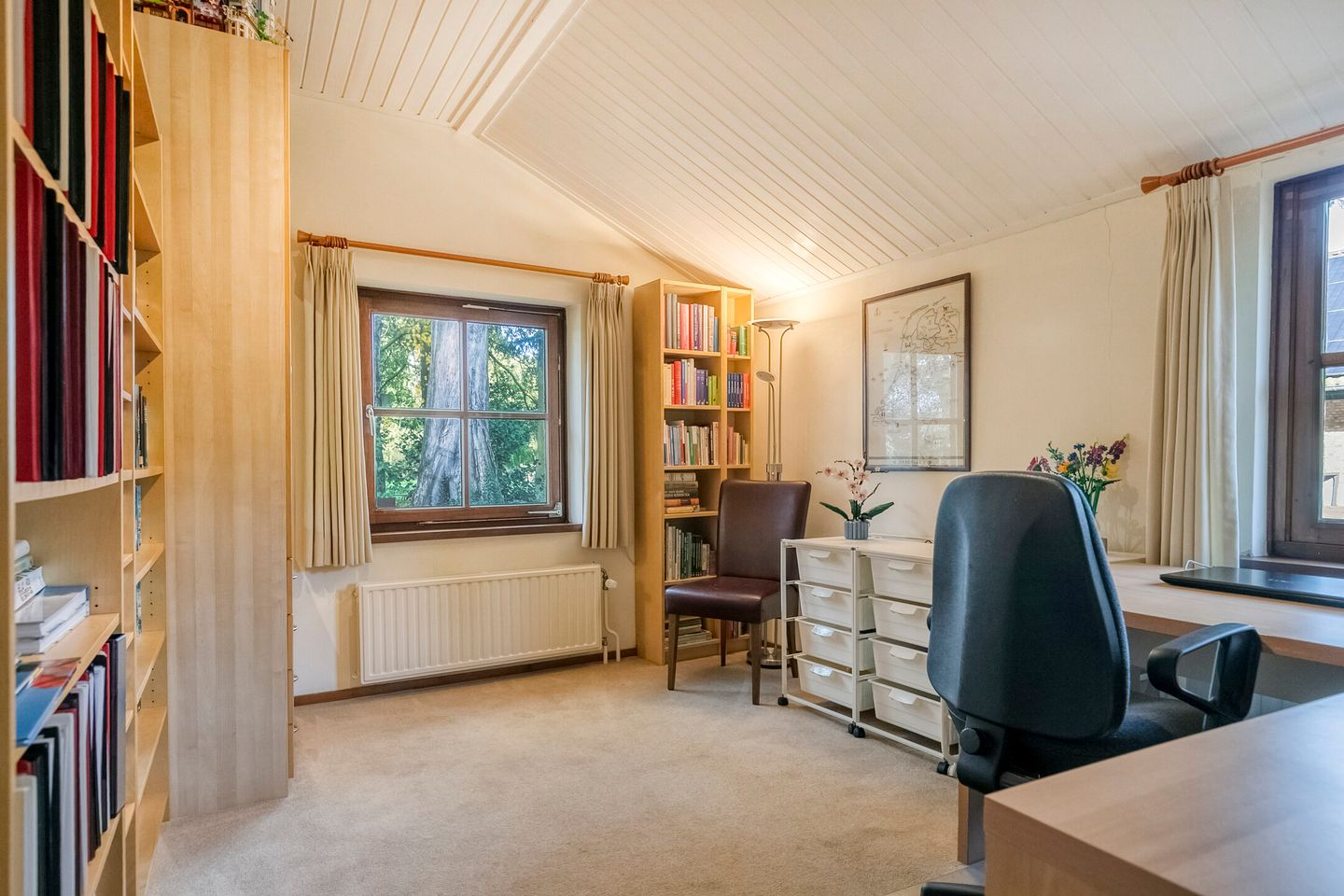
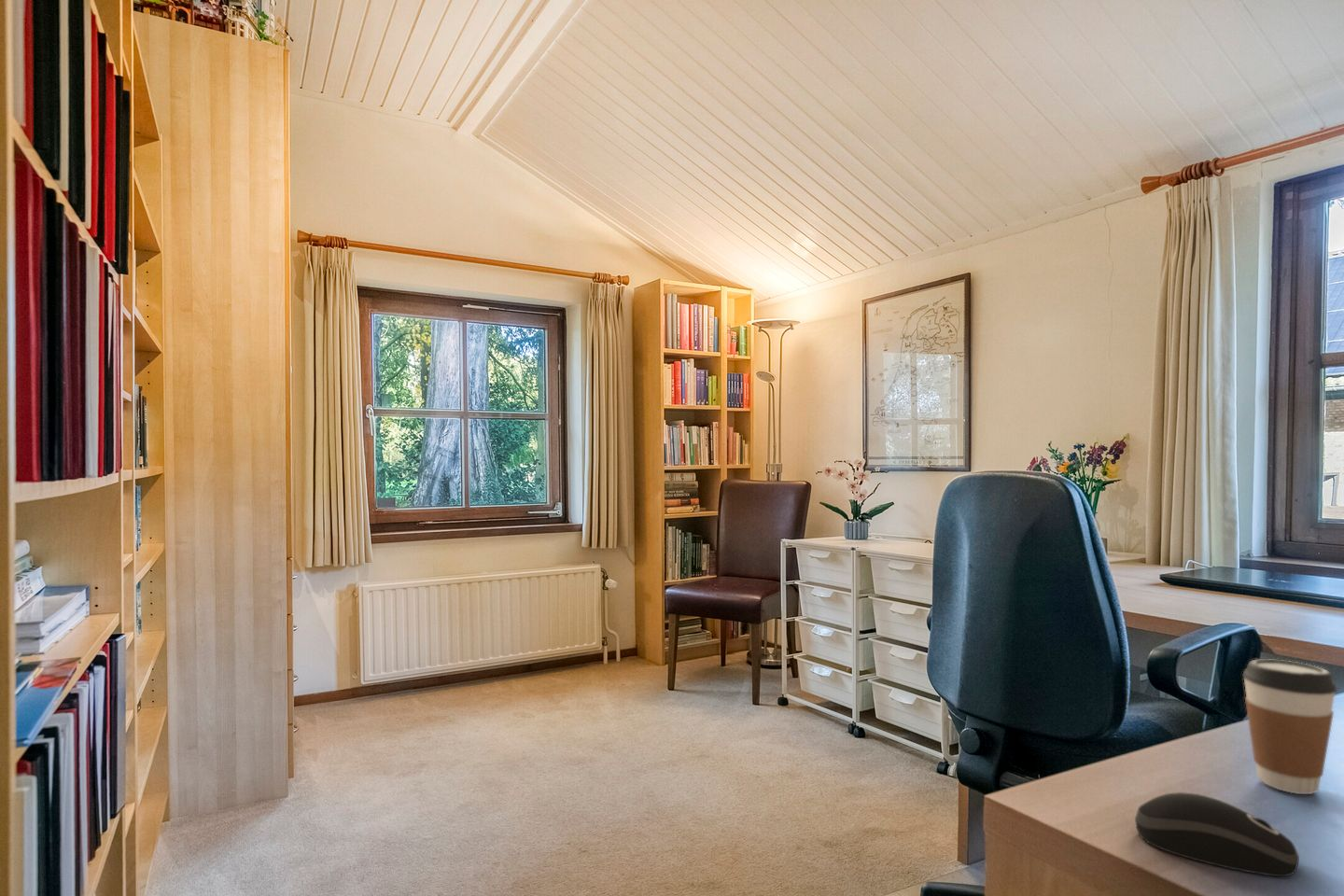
+ computer mouse [1134,791,1300,877]
+ coffee cup [1241,658,1337,795]
